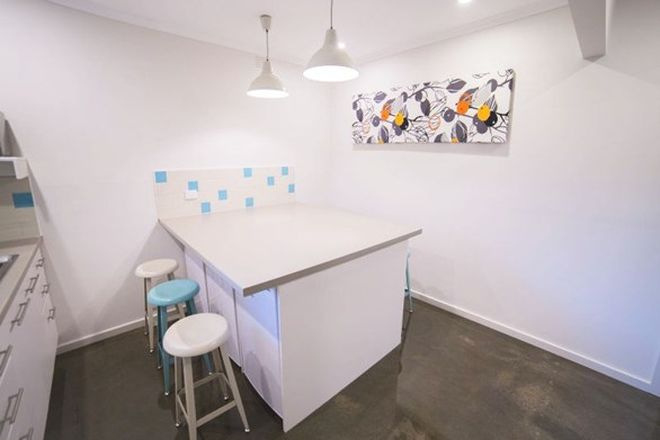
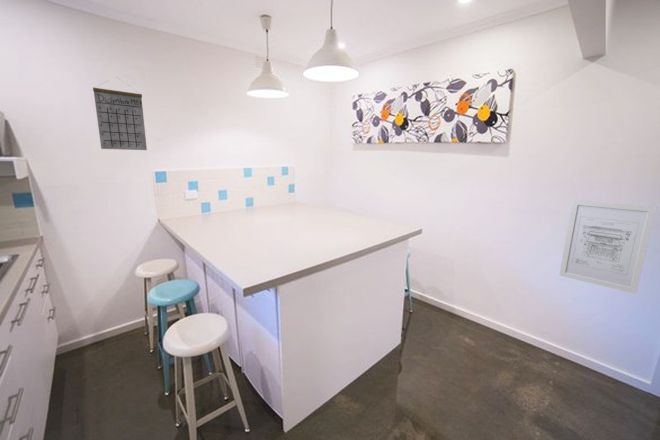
+ calendar [92,77,148,151]
+ wall art [558,199,658,295]
